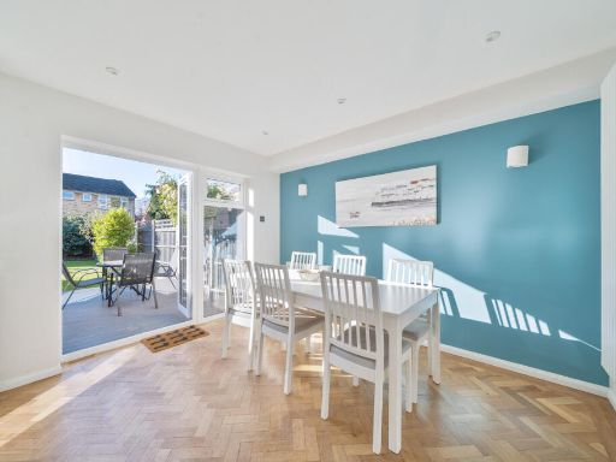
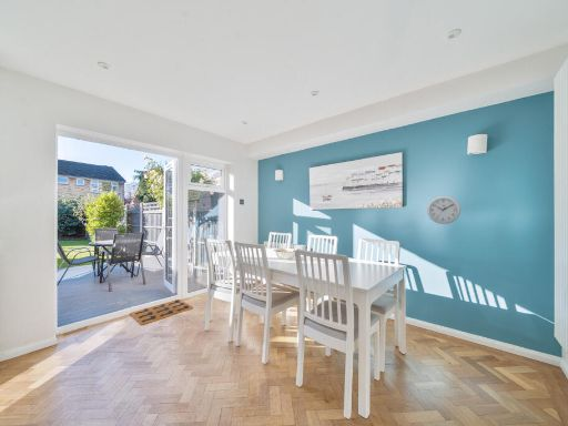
+ wall clock [426,195,462,225]
